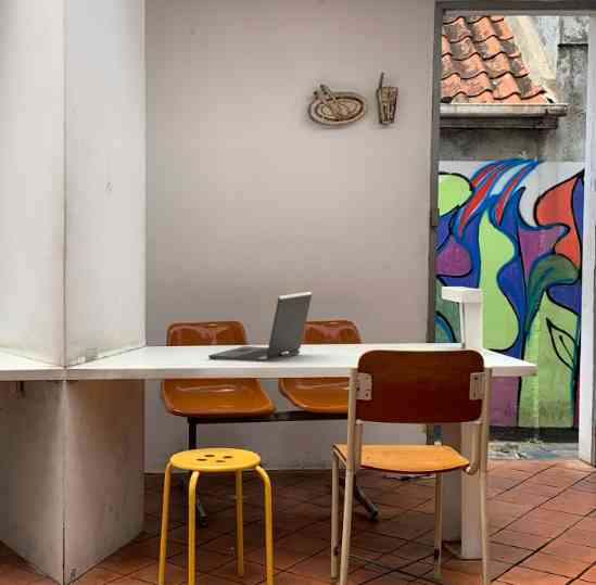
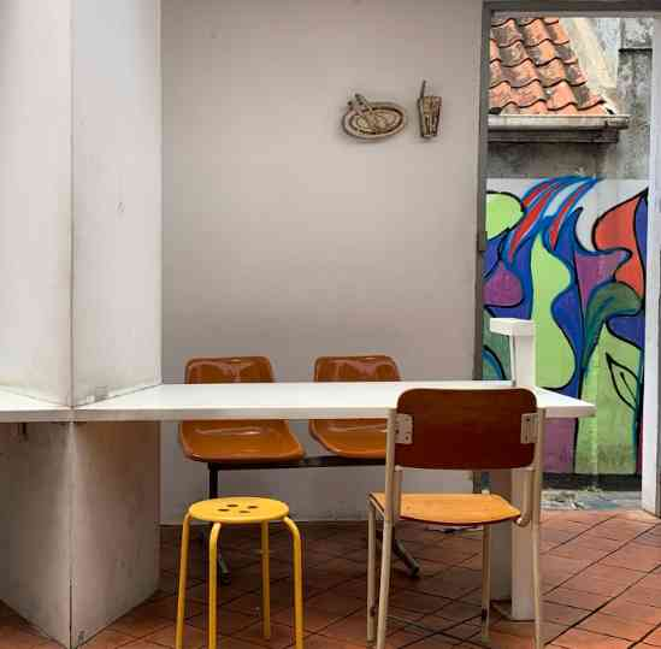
- laptop [207,291,313,363]
